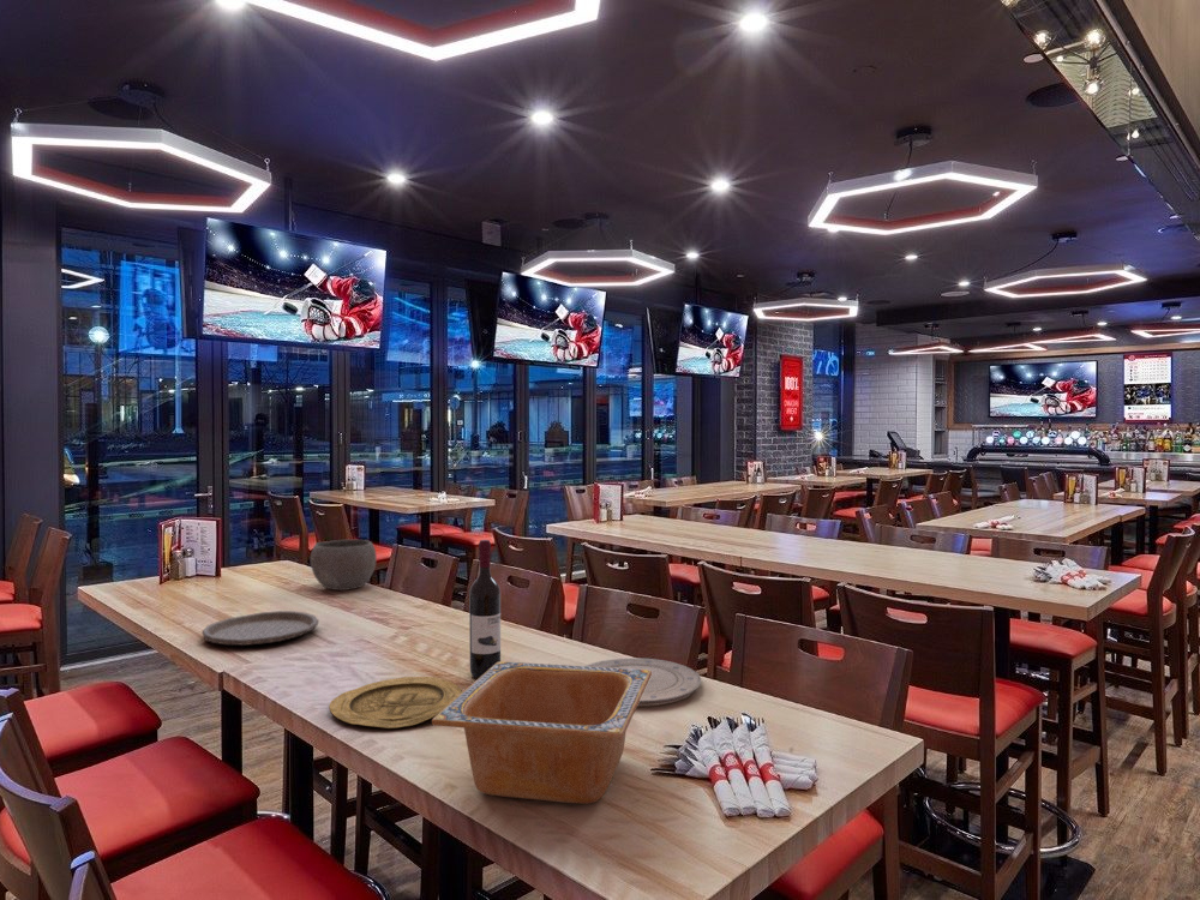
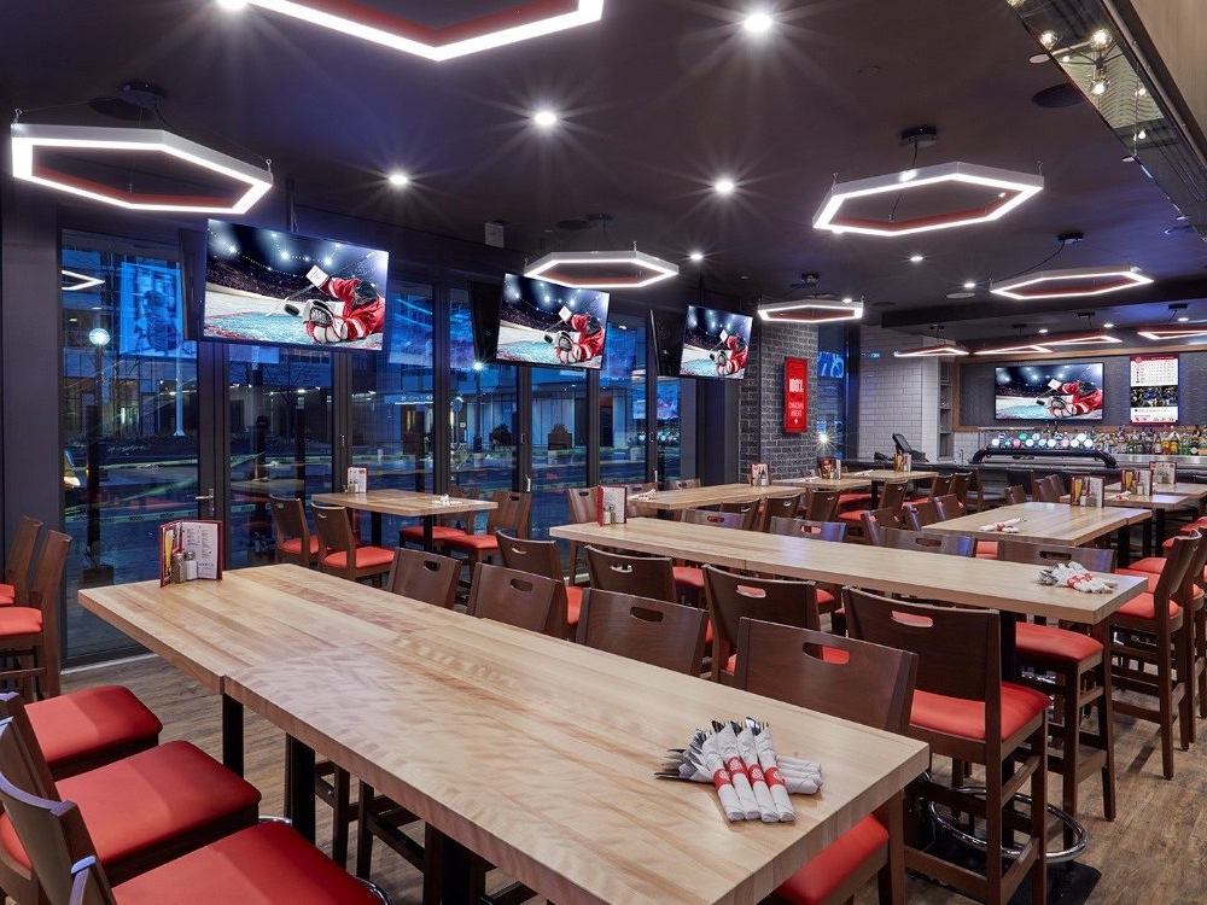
- plate [200,610,320,647]
- bowl [310,539,378,592]
- serving bowl [431,660,652,805]
- plate [329,676,463,730]
- plate [586,656,702,707]
- wine bottle [468,539,502,679]
